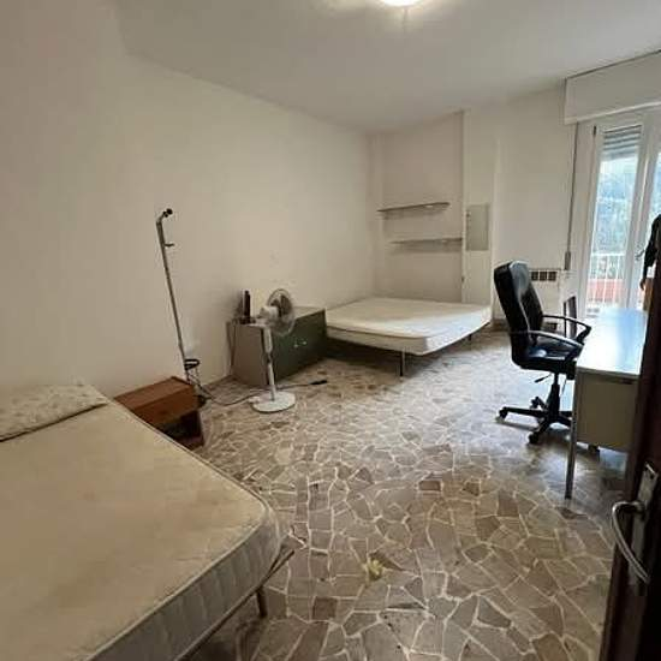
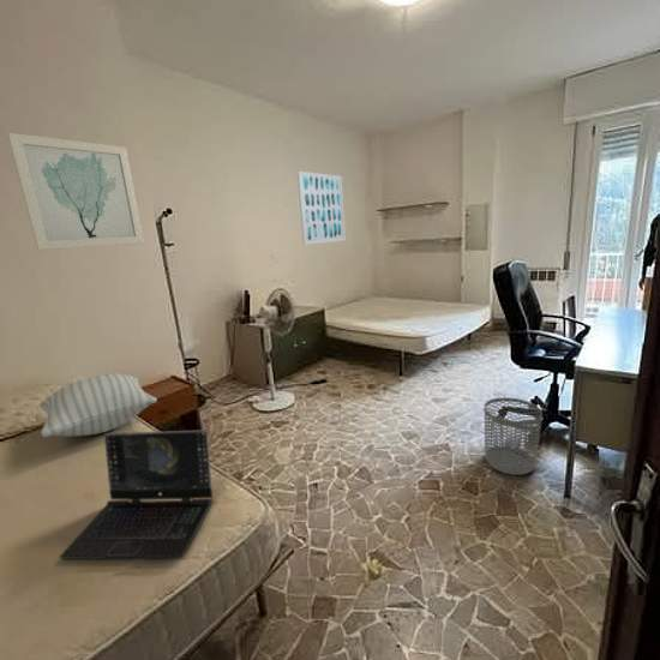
+ laptop [59,428,214,560]
+ wall art [6,132,145,251]
+ pillow [40,372,158,438]
+ wall art [296,170,347,246]
+ waste bin [484,396,544,476]
